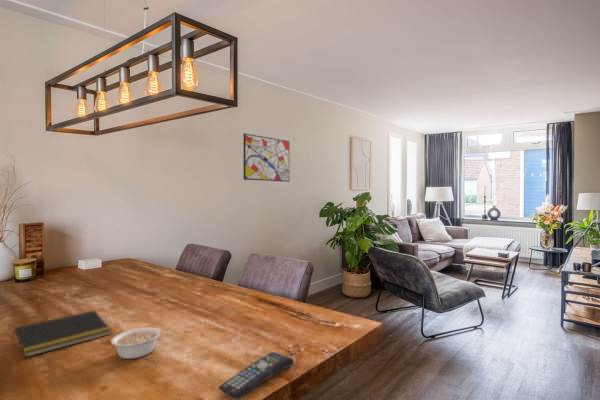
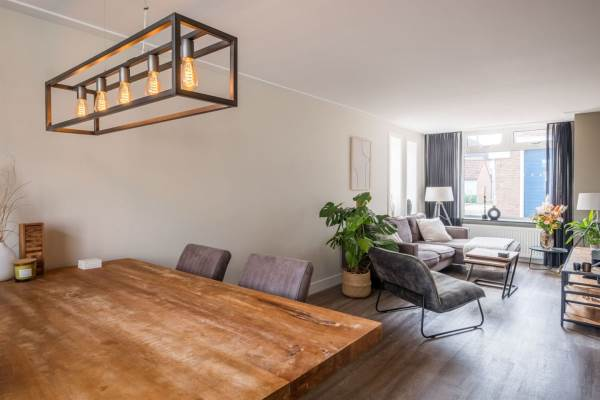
- remote control [217,351,295,400]
- legume [110,327,171,360]
- wall art [243,132,290,183]
- notepad [11,309,113,358]
